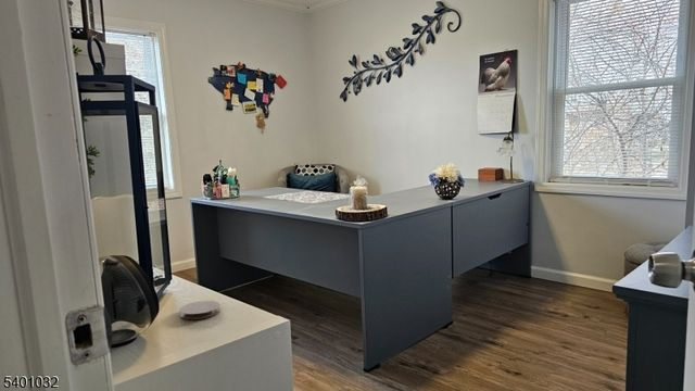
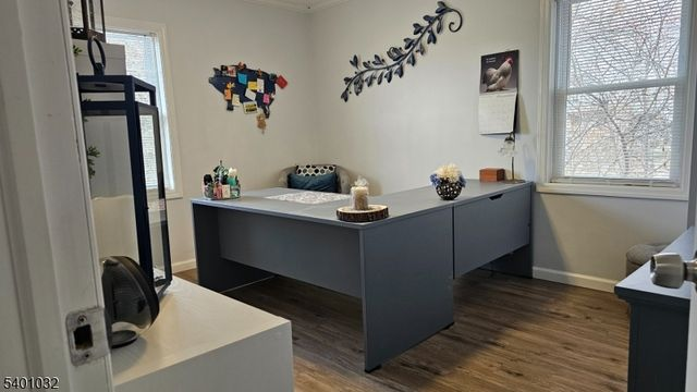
- coaster [178,300,222,320]
